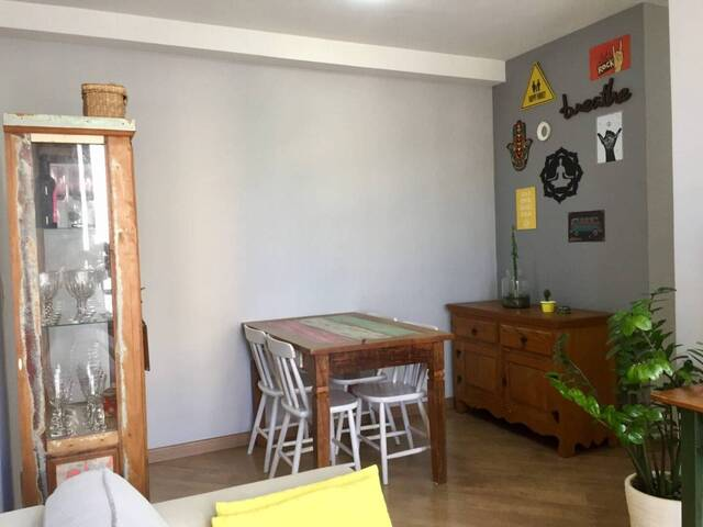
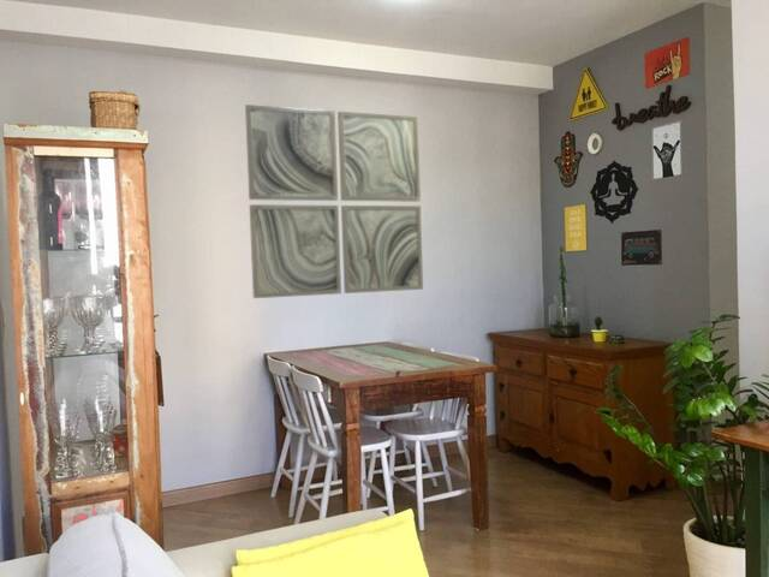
+ wall art [244,103,424,299]
